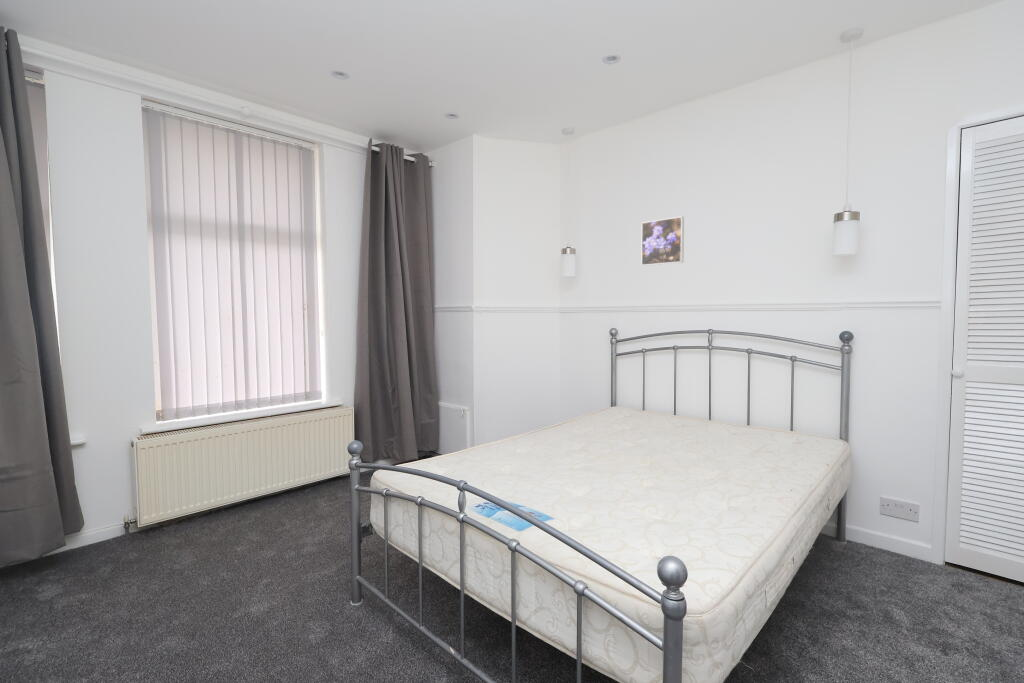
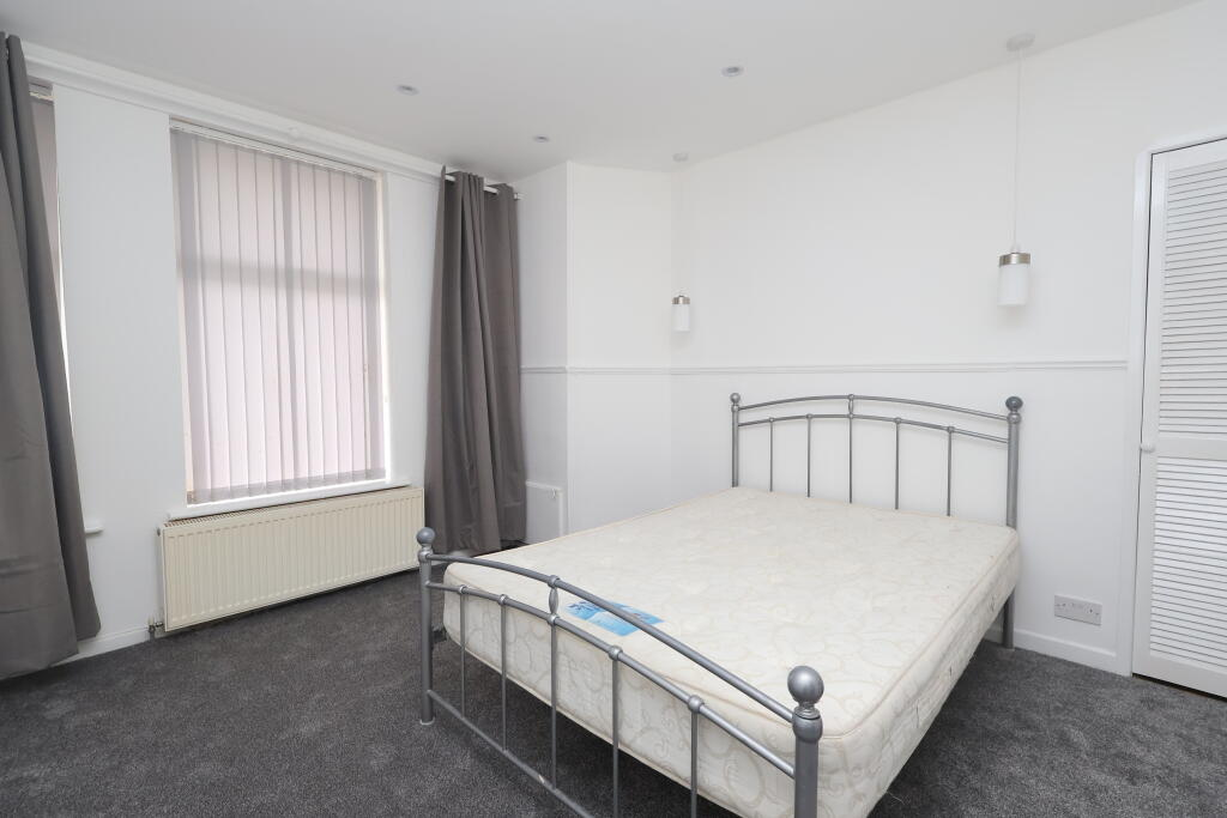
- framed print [640,215,685,267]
